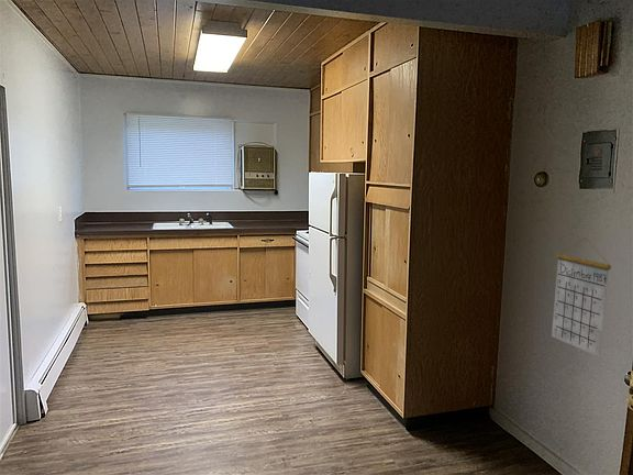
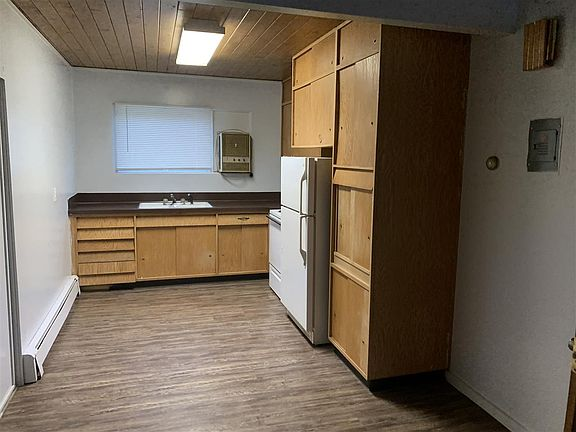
- calendar [551,236,612,358]
